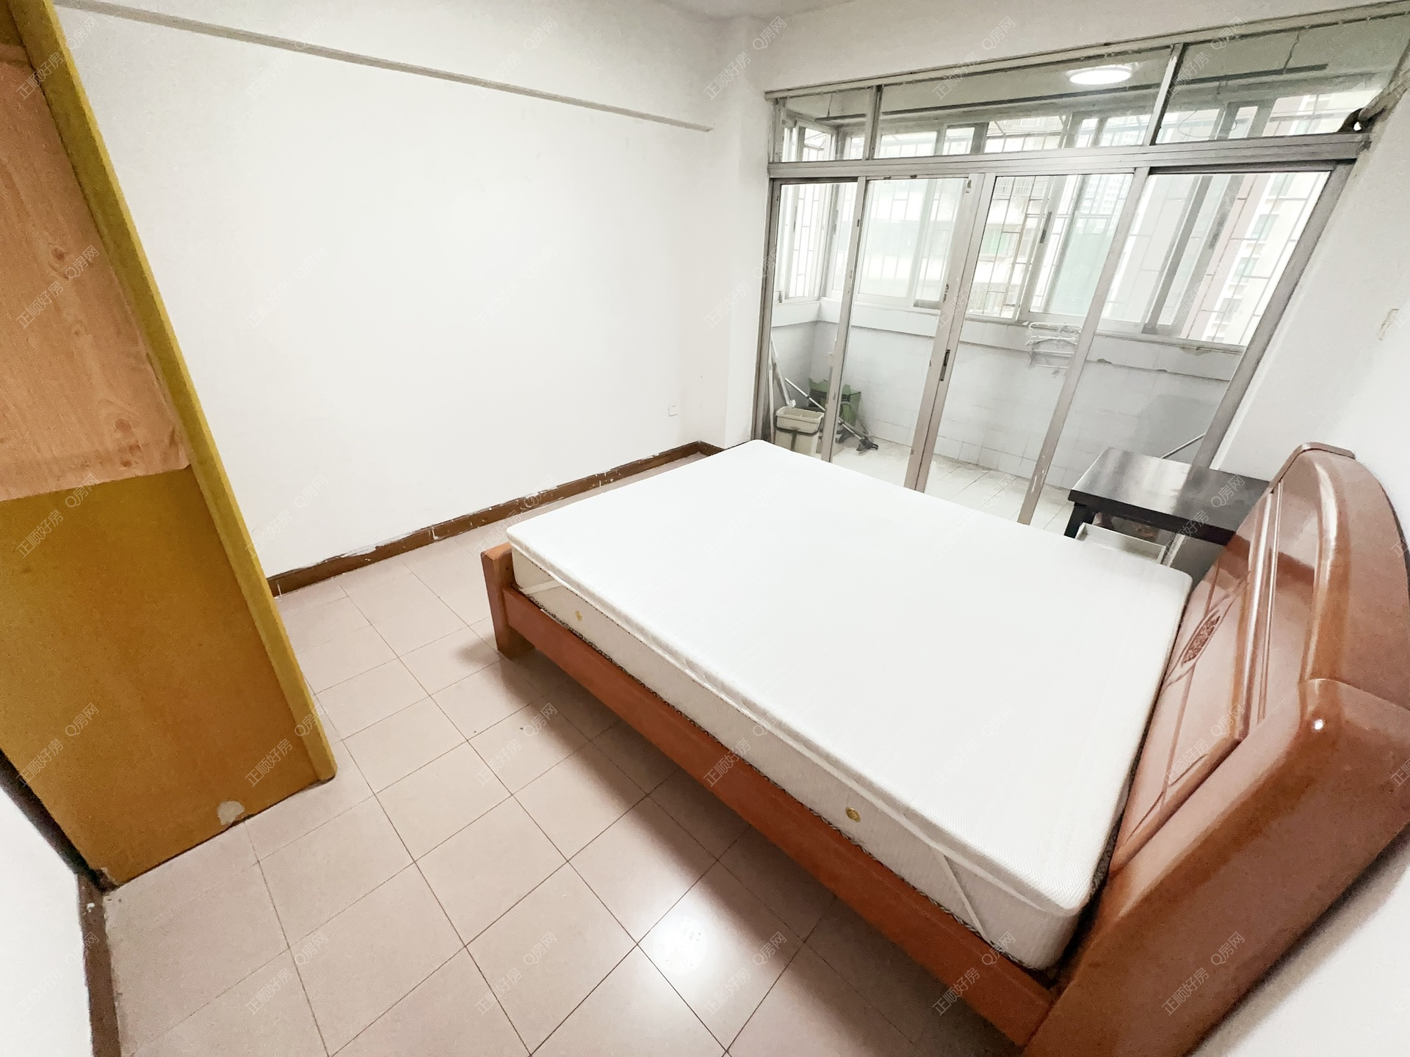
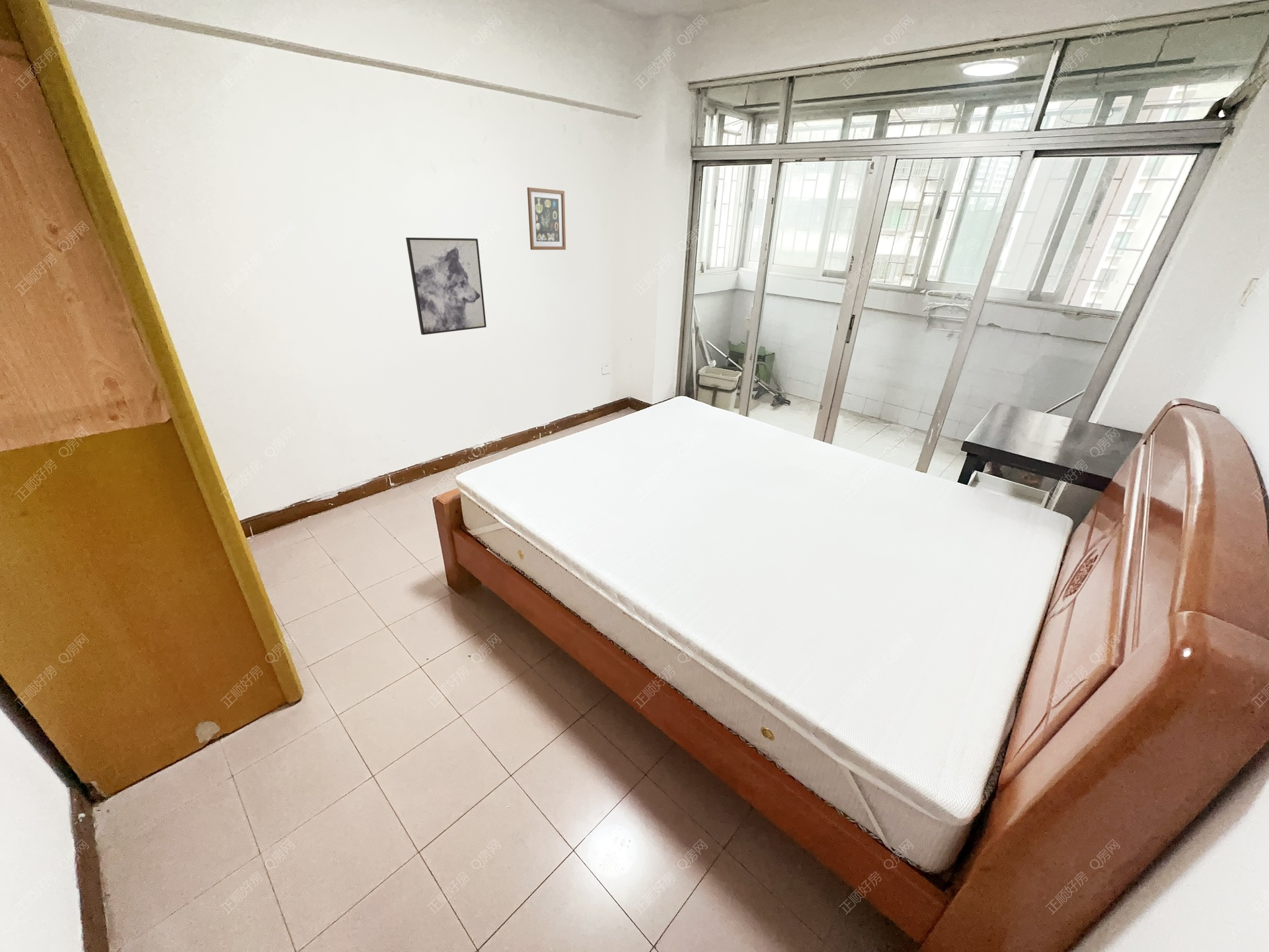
+ wall art [527,187,566,250]
+ wall art [405,237,487,336]
